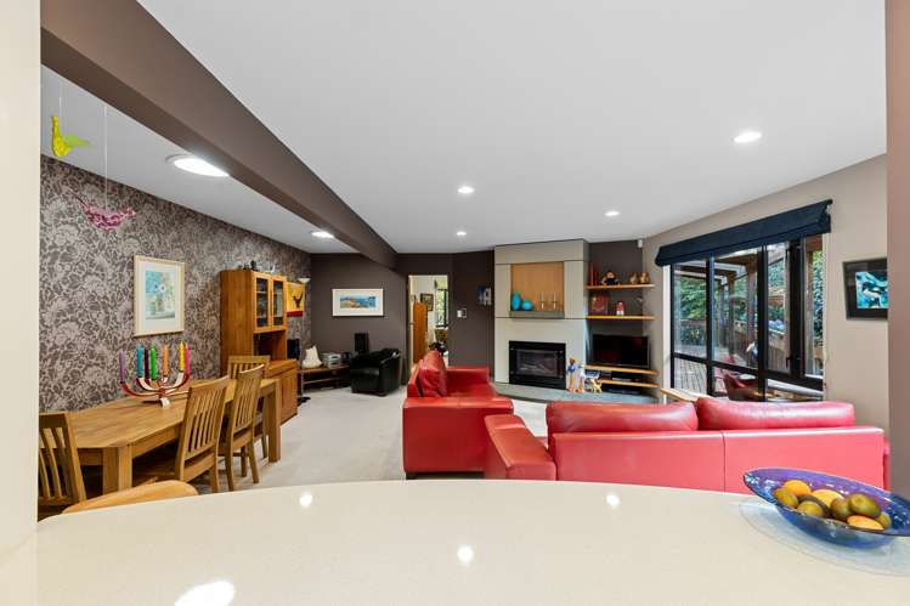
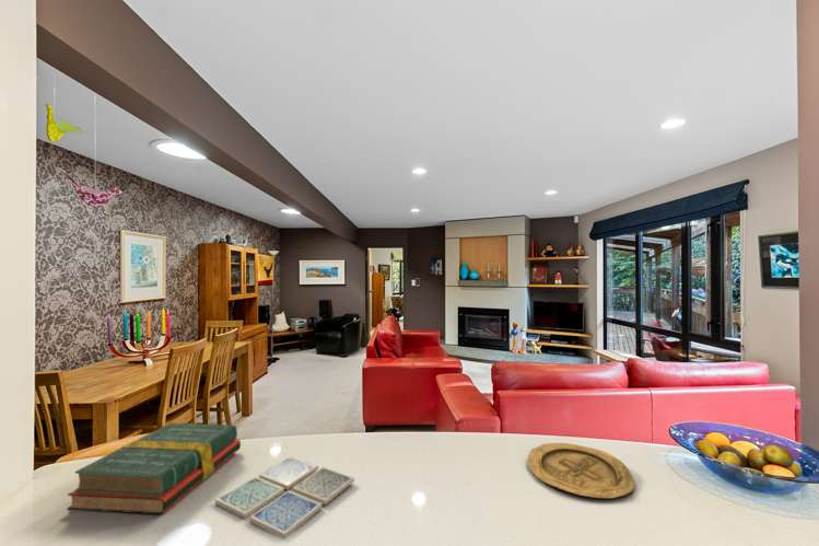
+ hardback book [67,422,242,515]
+ plate [527,442,635,499]
+ drink coaster [214,455,355,539]
